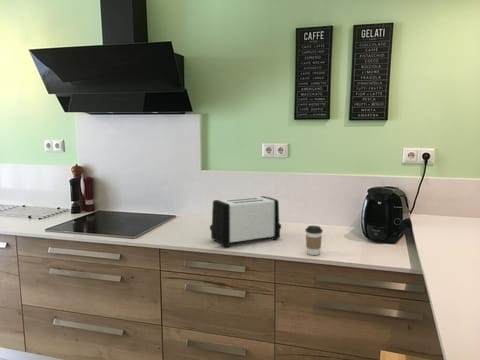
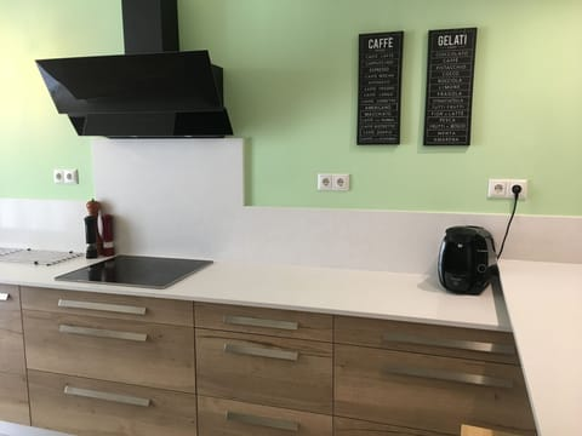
- toaster [209,195,282,248]
- coffee cup [304,225,324,256]
